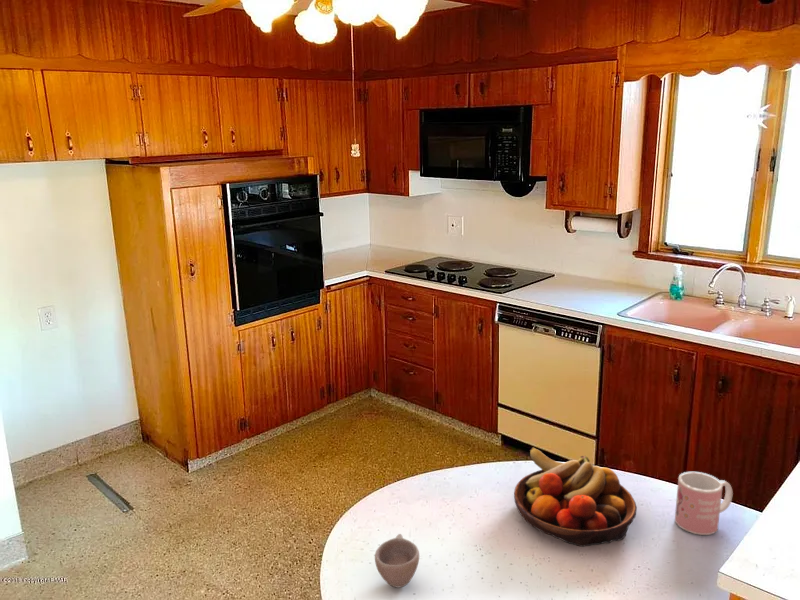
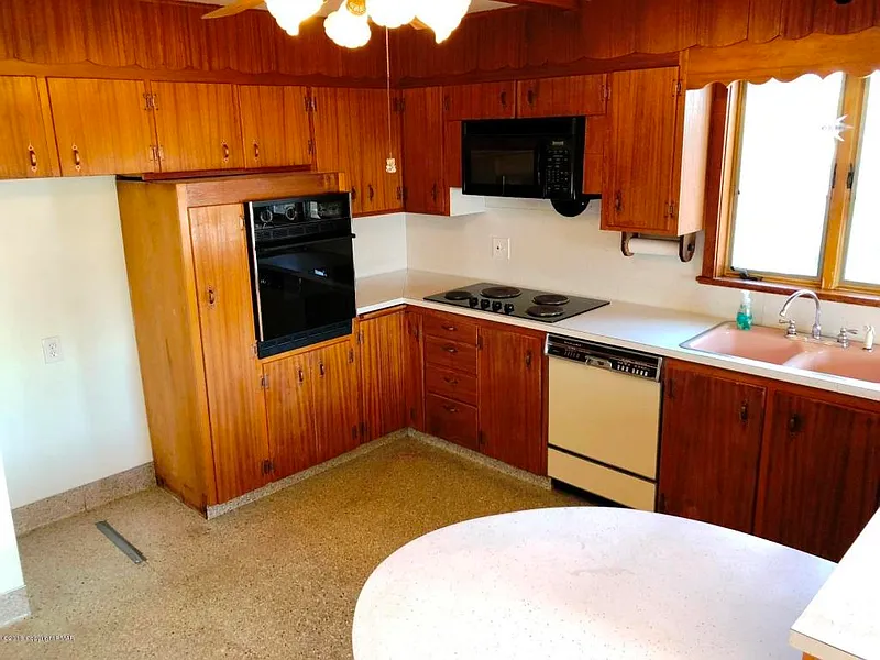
- cup [374,533,420,589]
- mug [674,471,734,536]
- fruit bowl [513,447,638,548]
